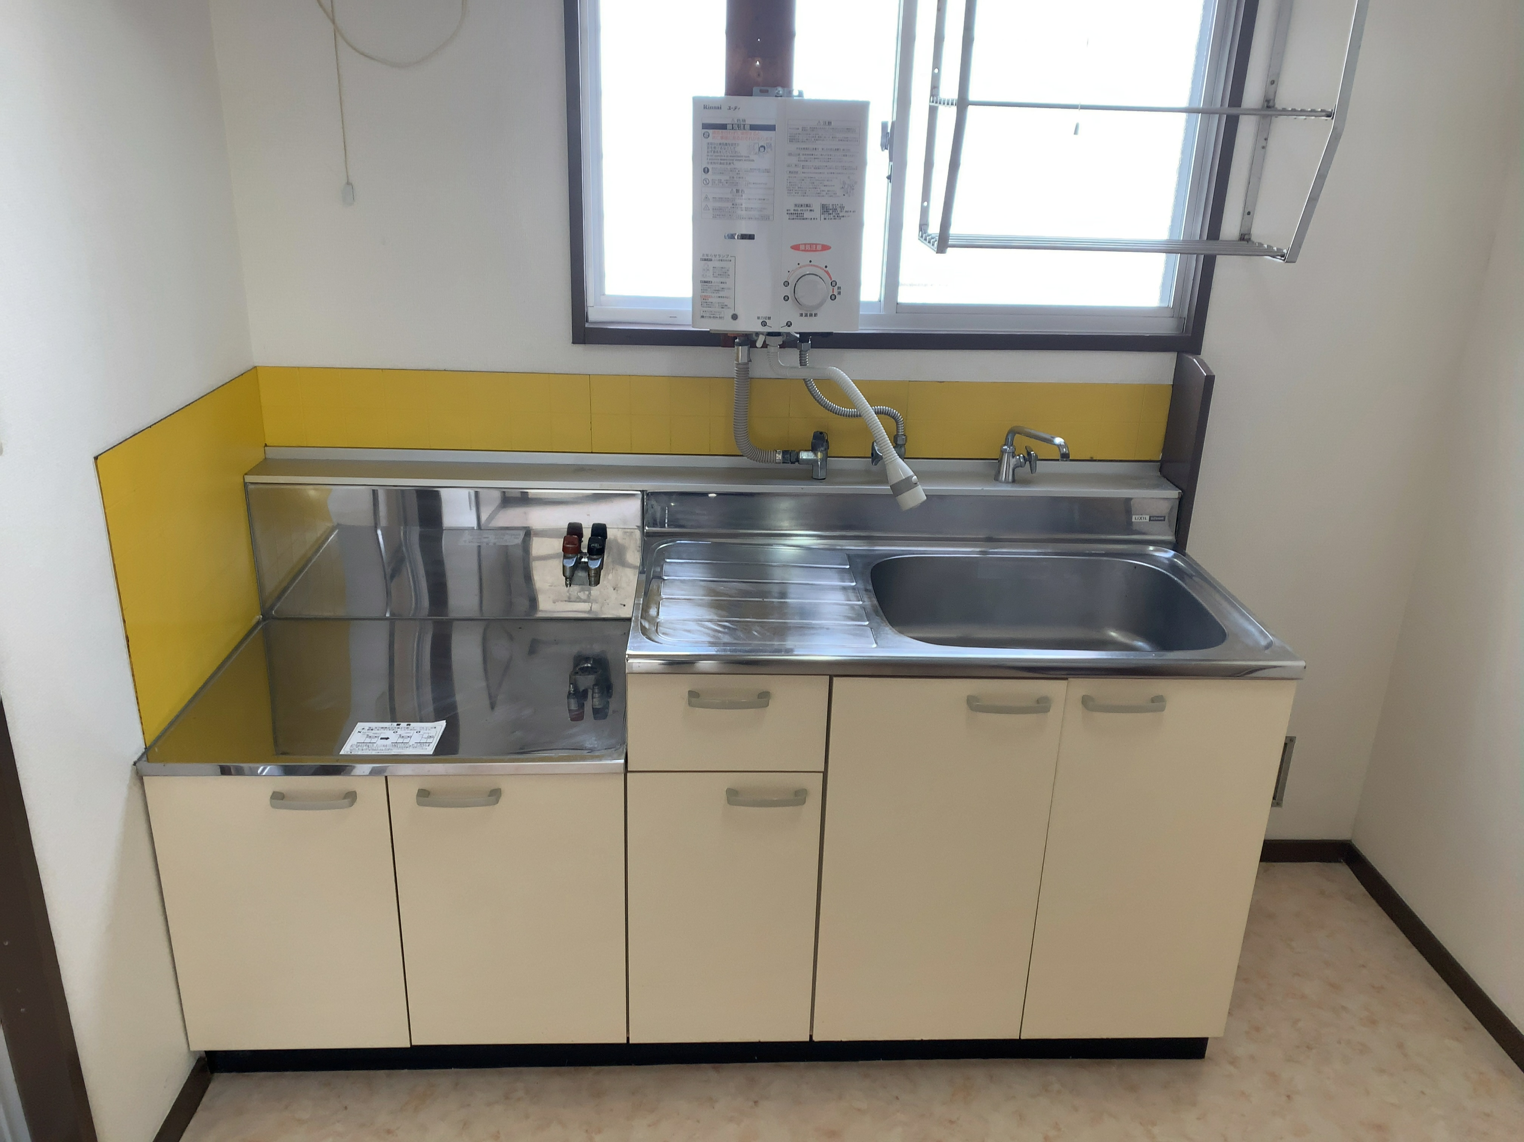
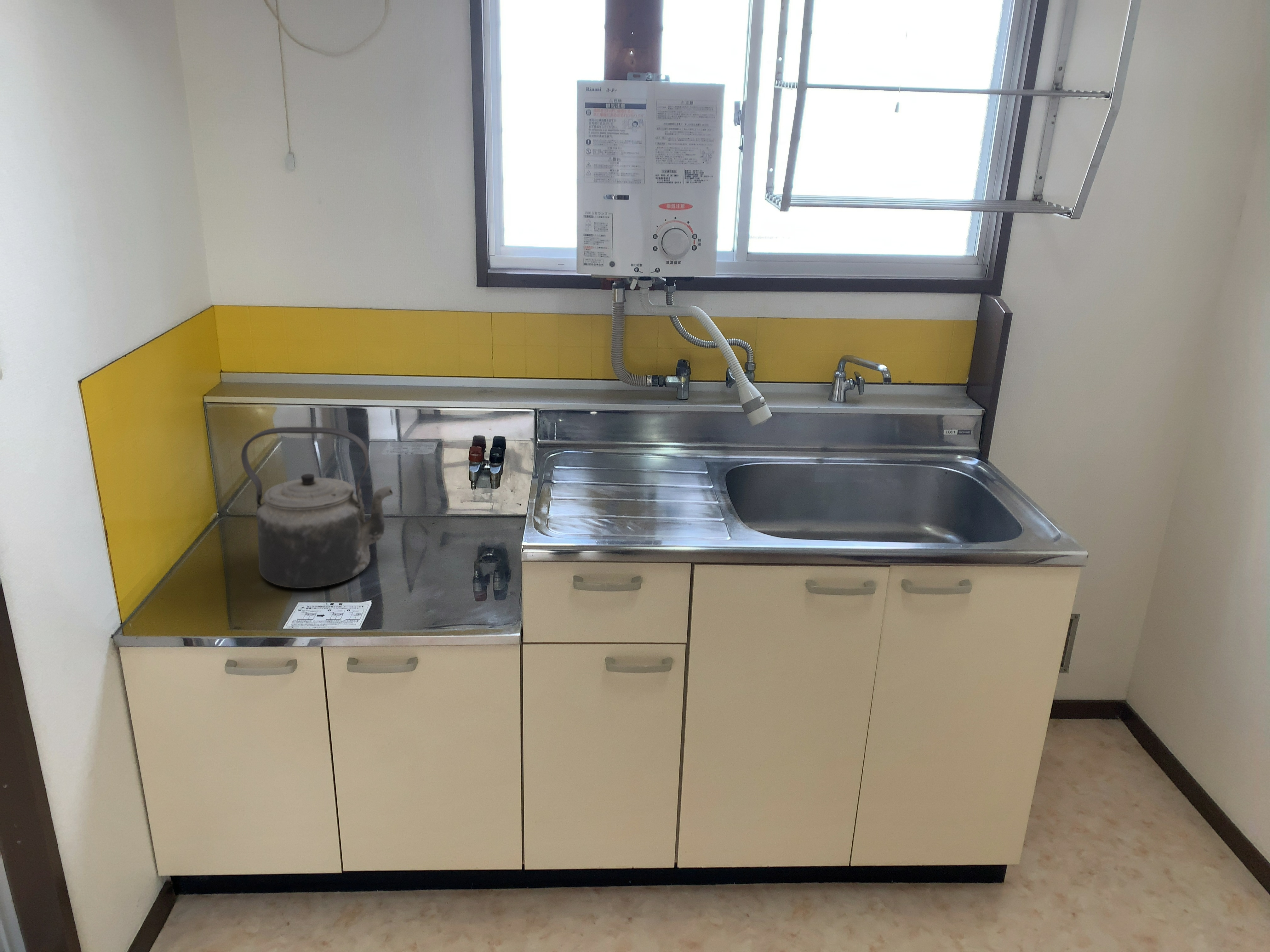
+ kettle [241,427,393,588]
